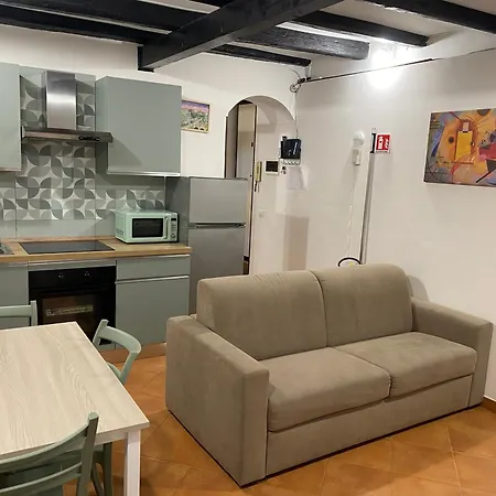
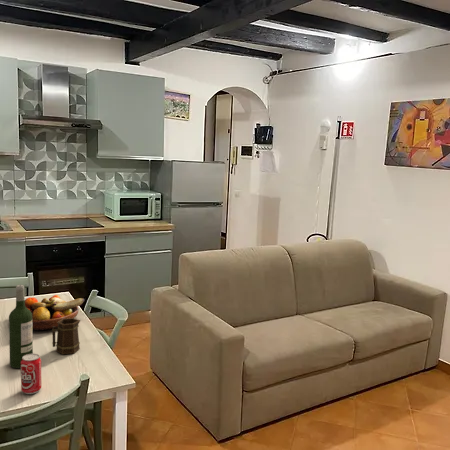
+ wine bottle [8,284,34,369]
+ fruit bowl [25,294,85,331]
+ mug [51,317,81,355]
+ beverage can [20,353,42,395]
